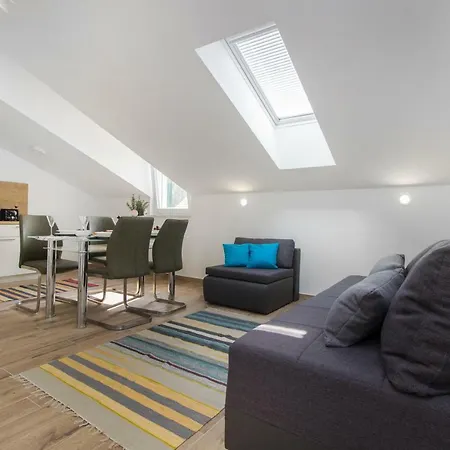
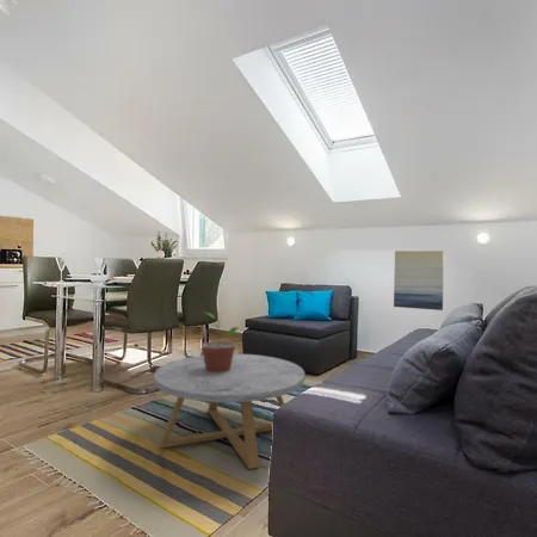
+ potted plant [200,311,241,372]
+ wall art [393,249,445,311]
+ coffee table [153,353,305,470]
